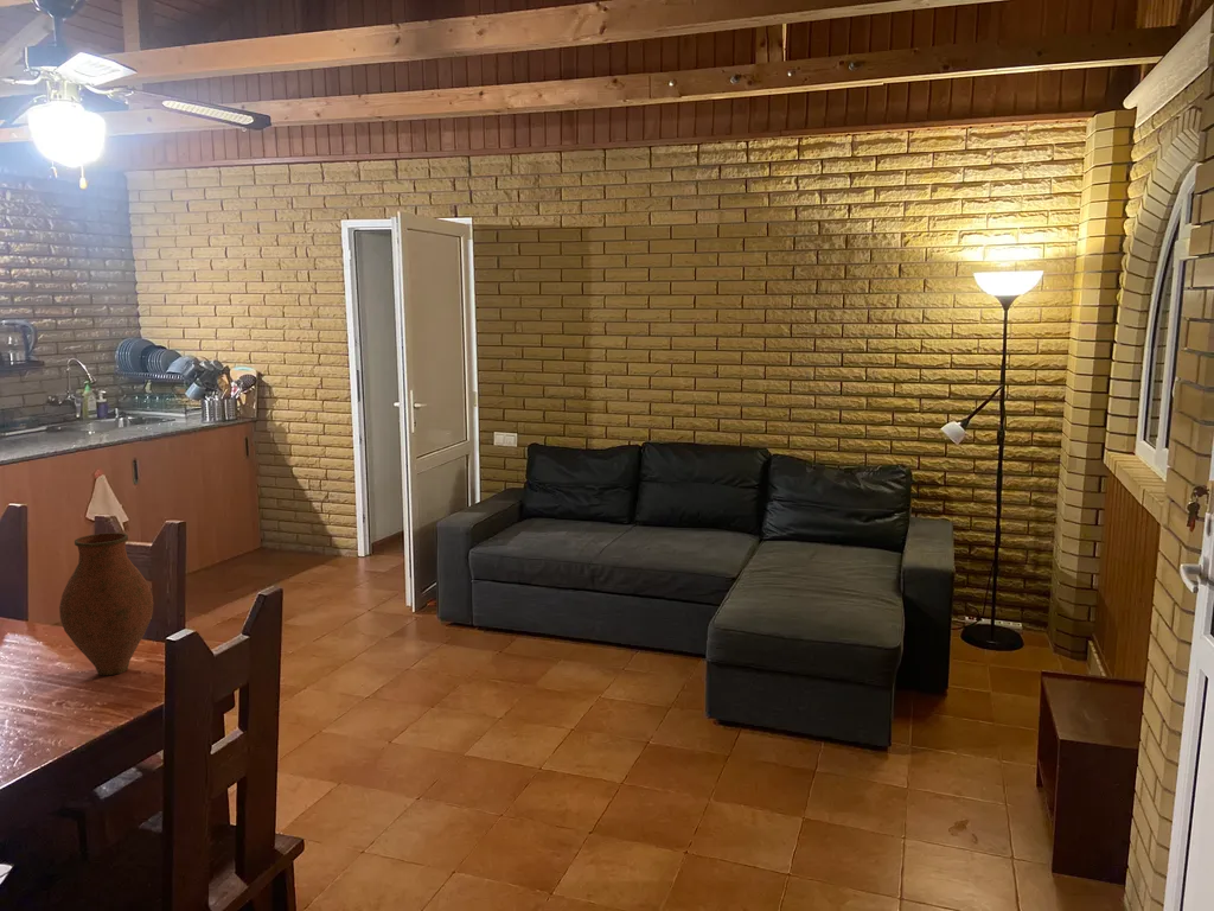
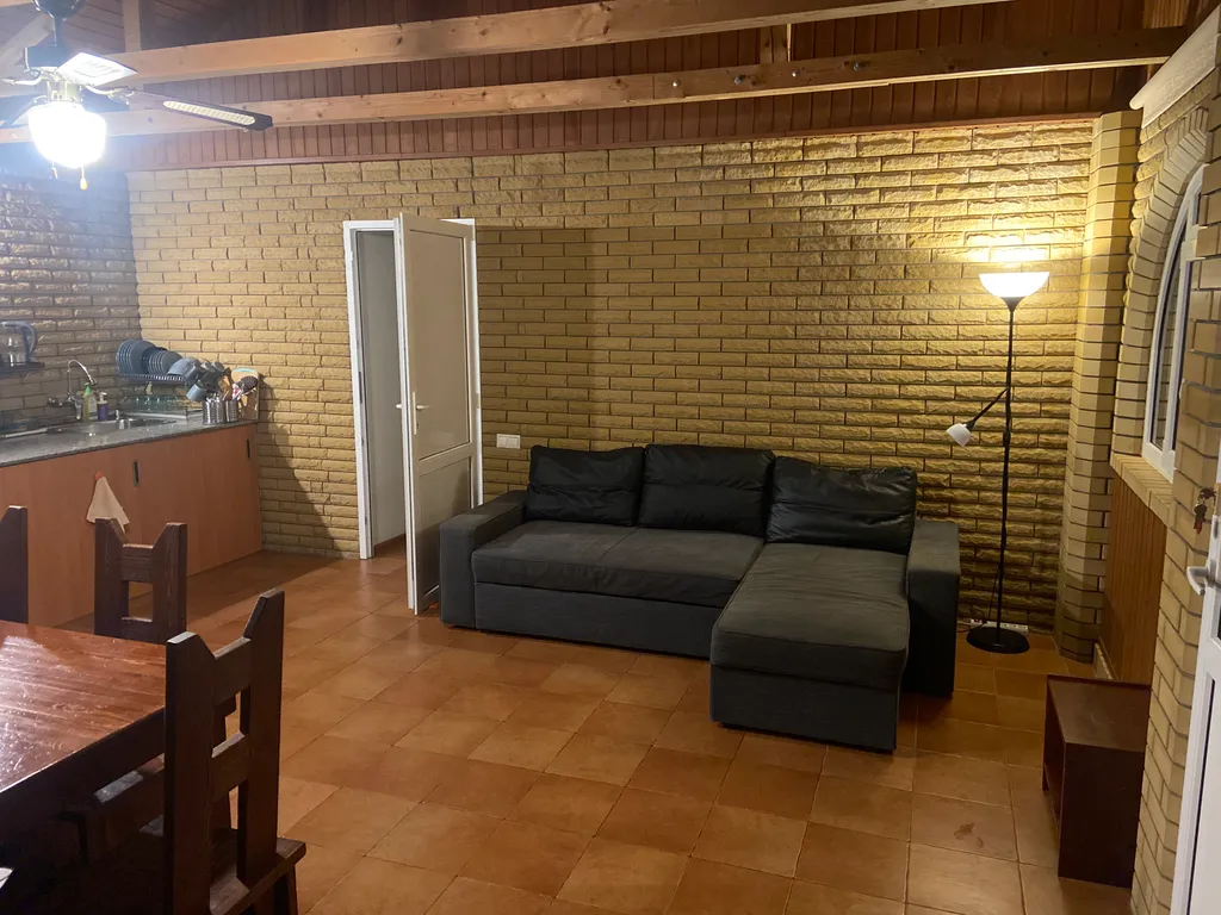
- vase [58,531,154,676]
